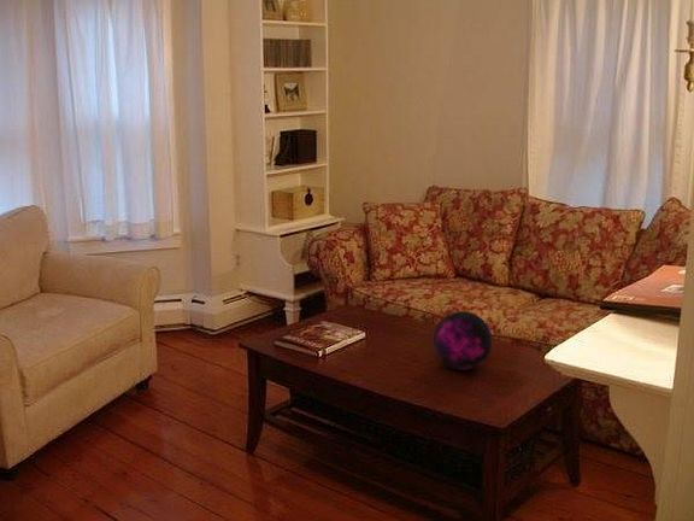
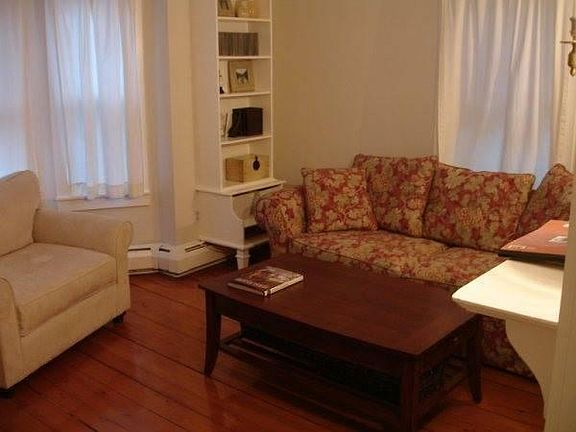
- decorative orb [433,310,493,371]
